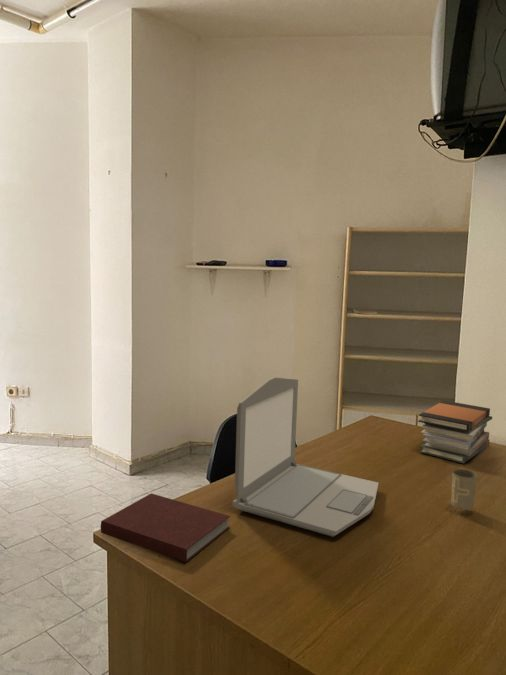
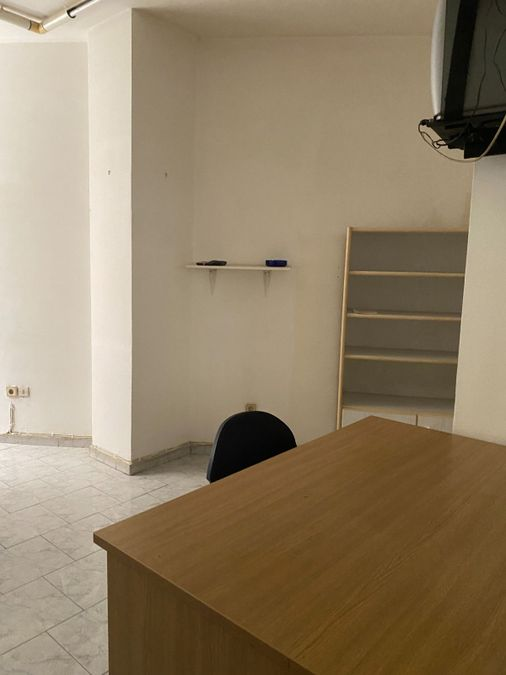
- book stack [417,399,493,465]
- bottle [450,468,478,511]
- laptop [231,376,379,538]
- notebook [100,493,231,563]
